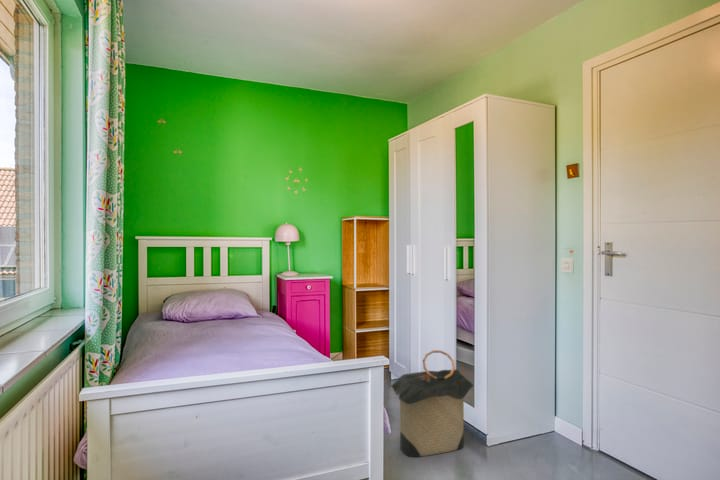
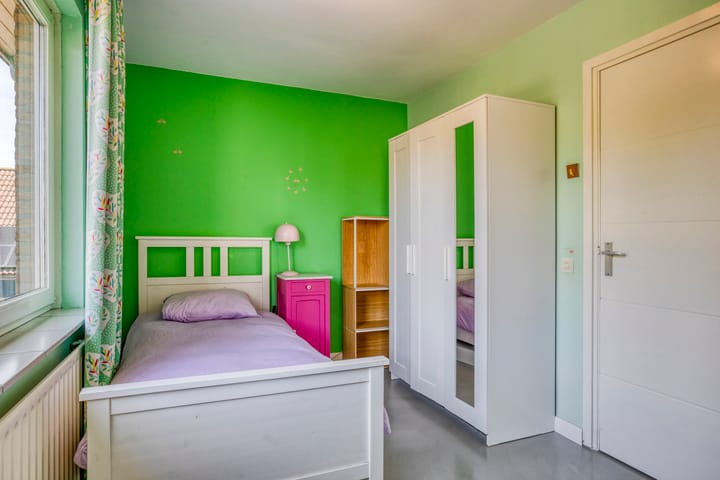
- laundry hamper [390,349,474,458]
